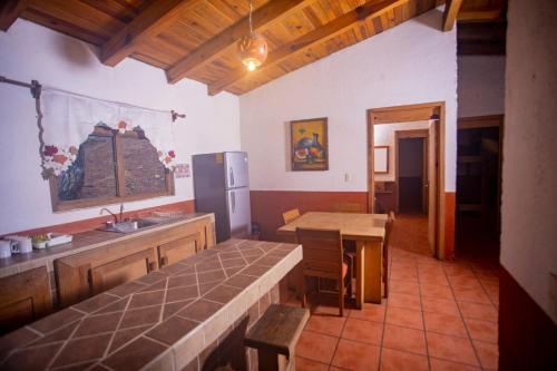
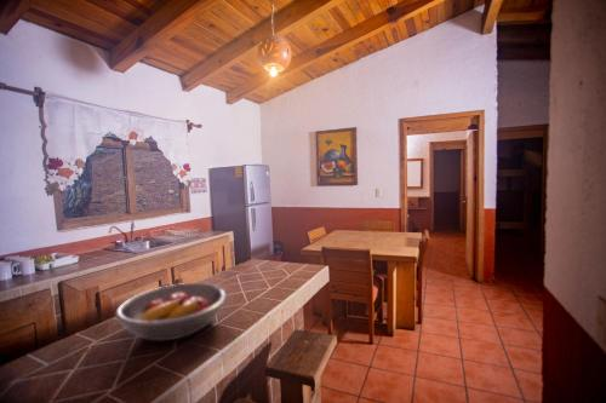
+ fruit bowl [114,282,228,341]
